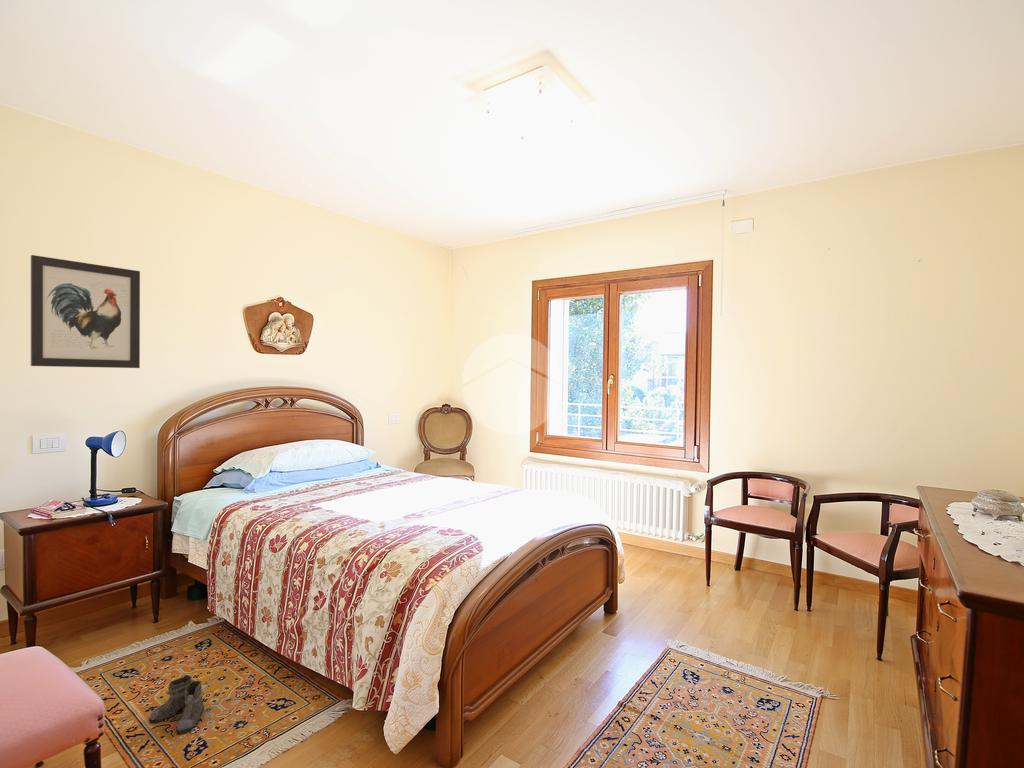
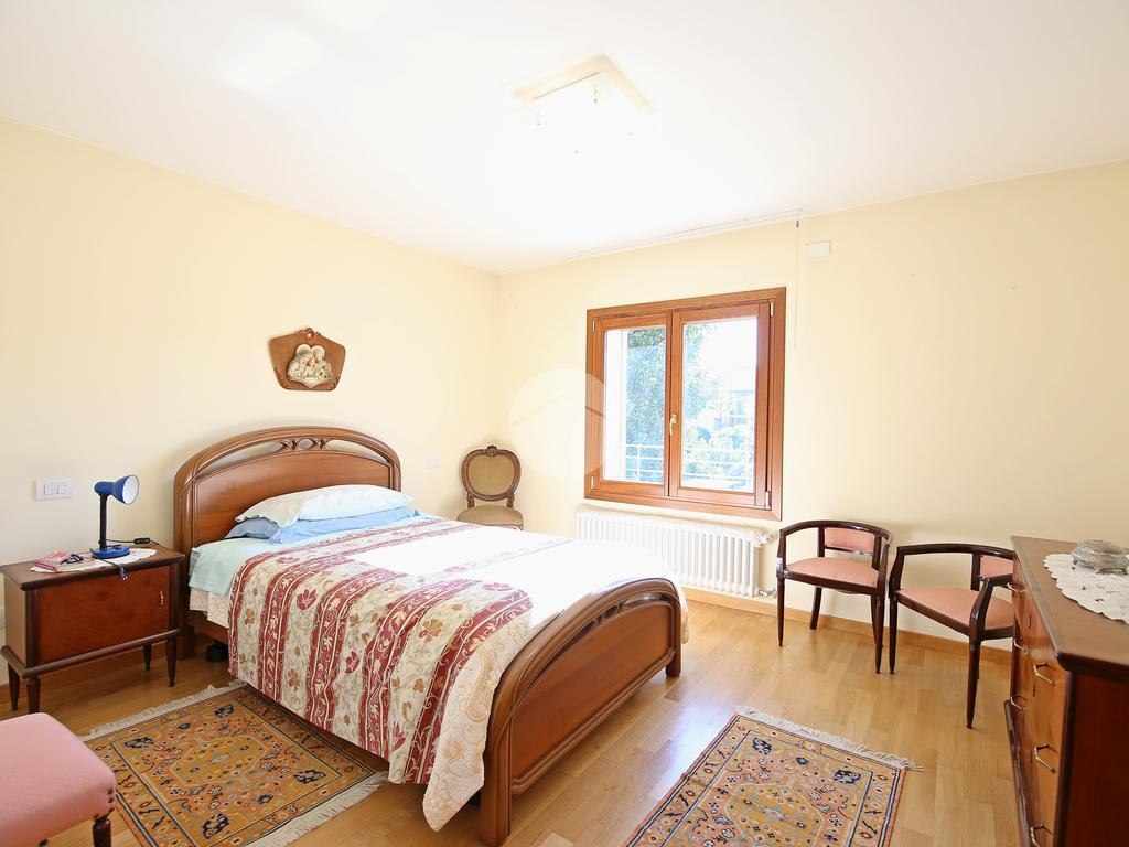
- boots [148,674,210,735]
- wall art [30,254,141,369]
